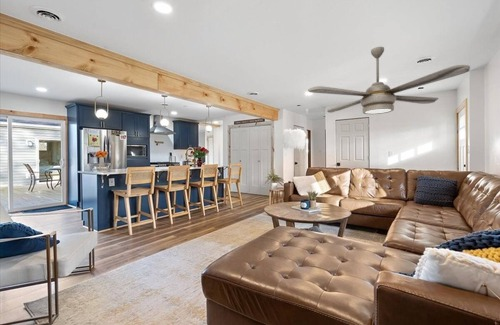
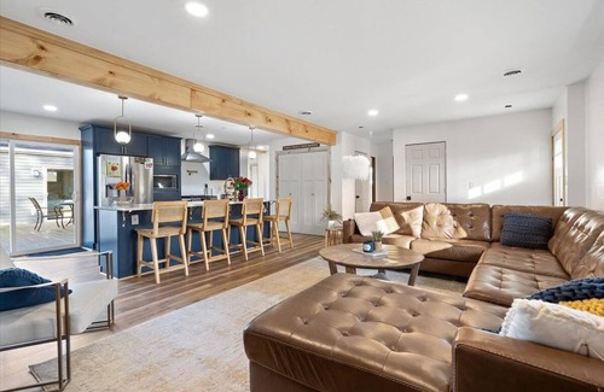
- ceiling fan [307,46,471,115]
